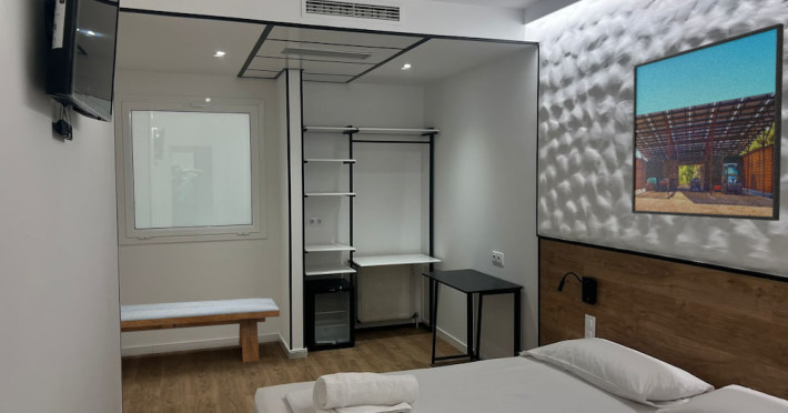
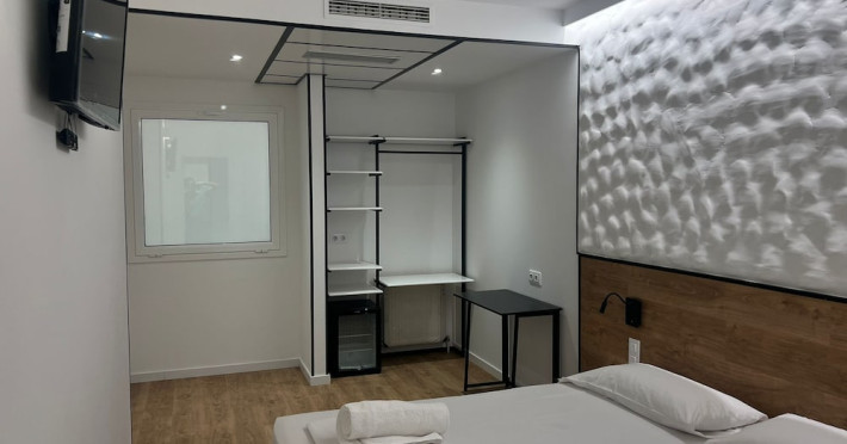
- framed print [630,22,785,222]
- bench [120,298,281,363]
